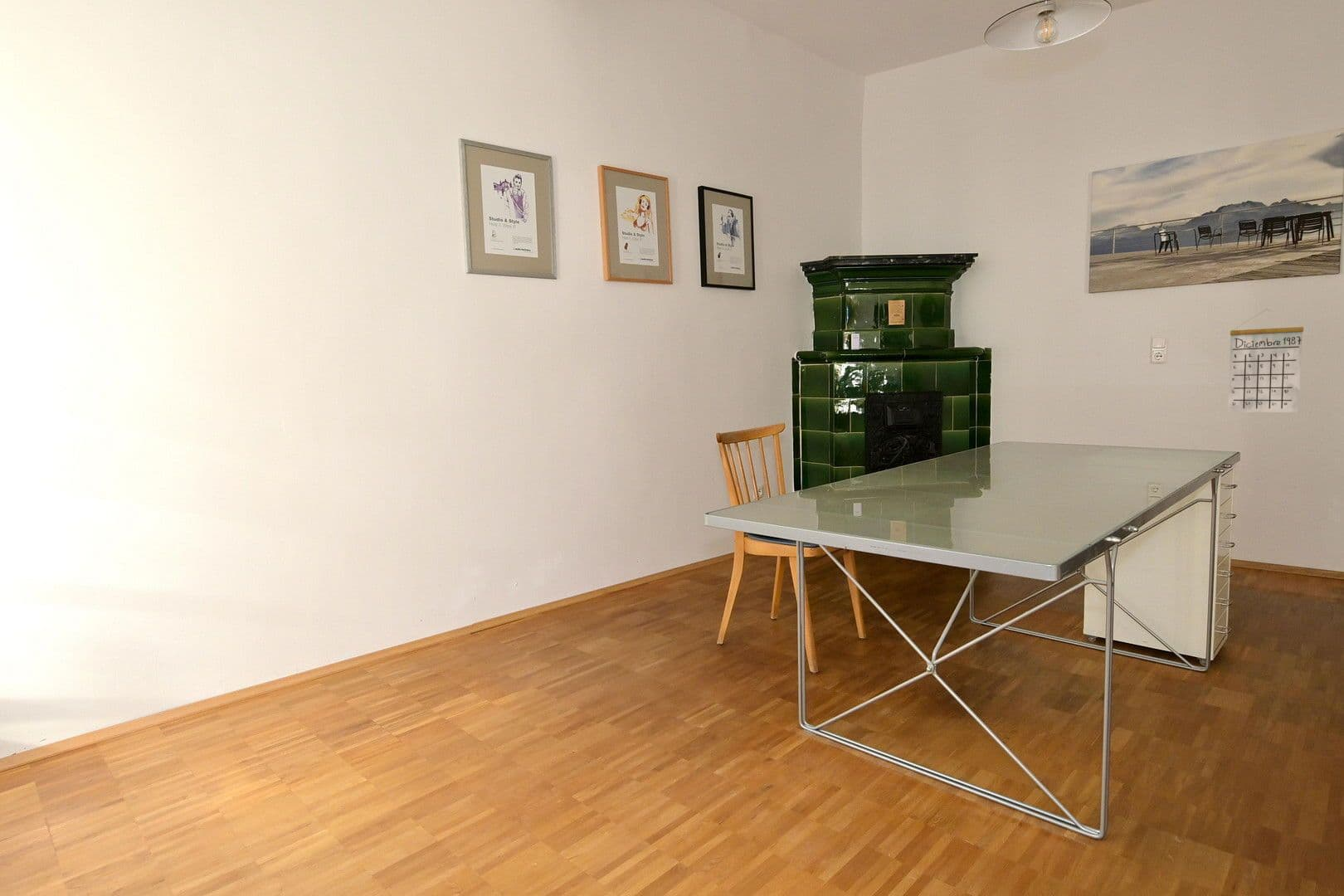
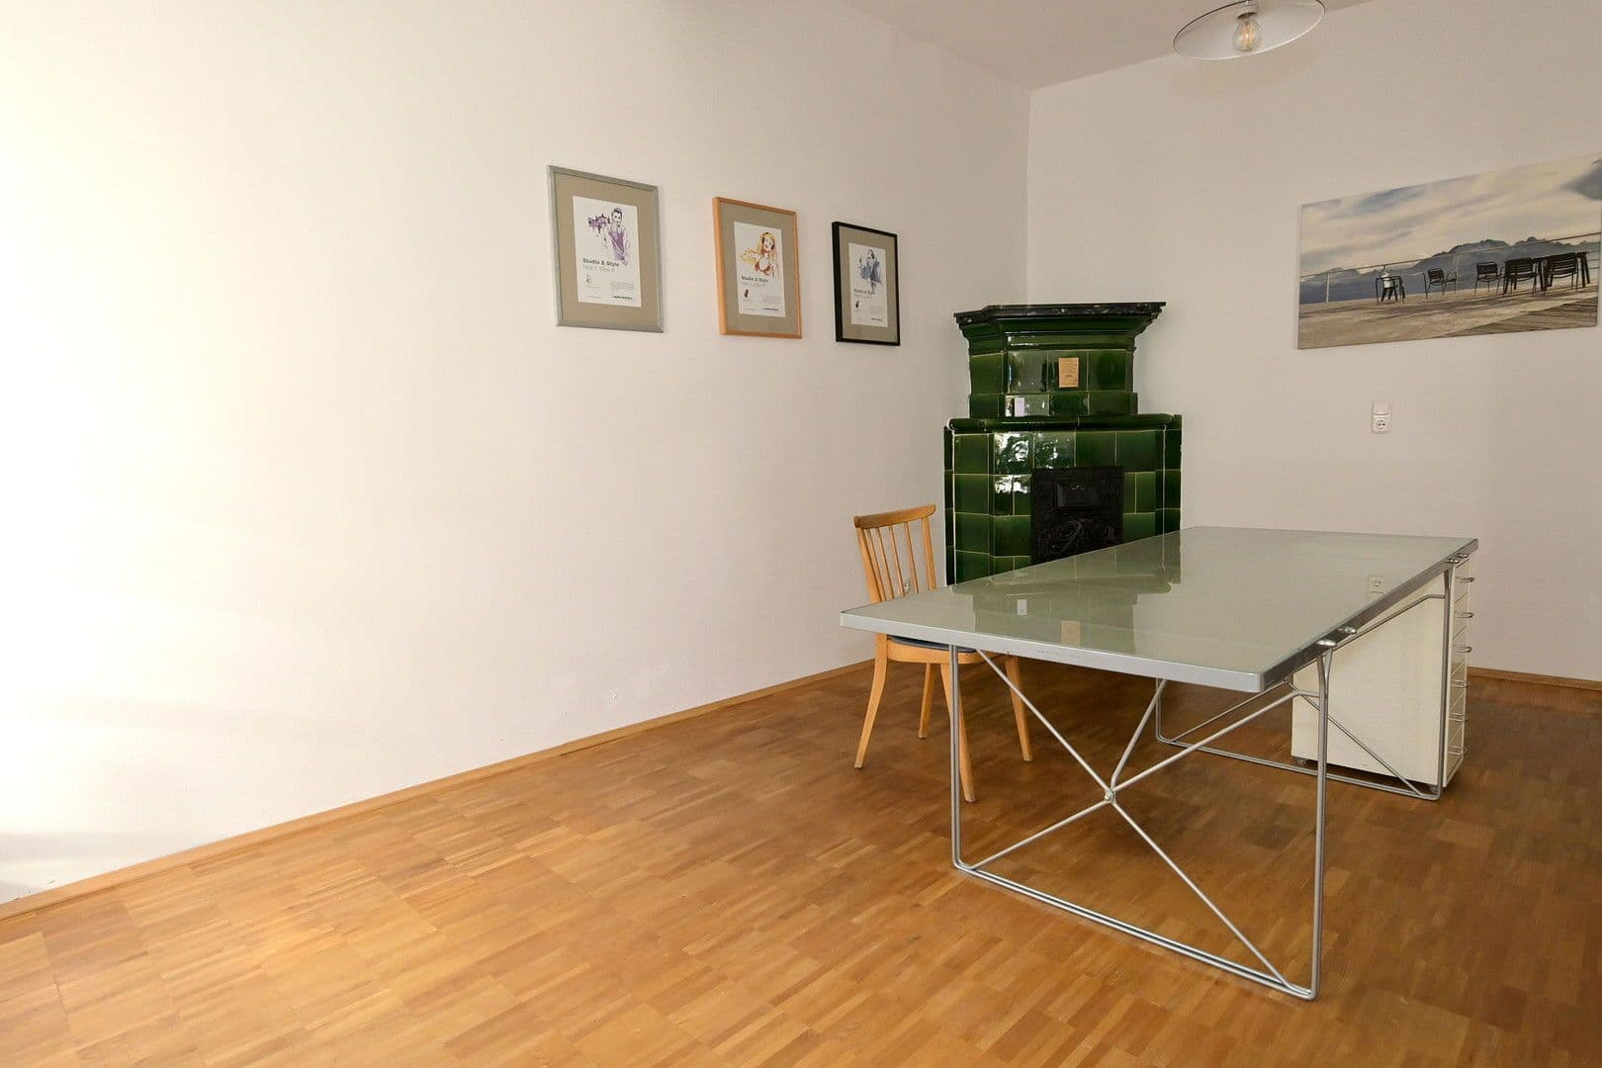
- calendar [1227,308,1304,413]
